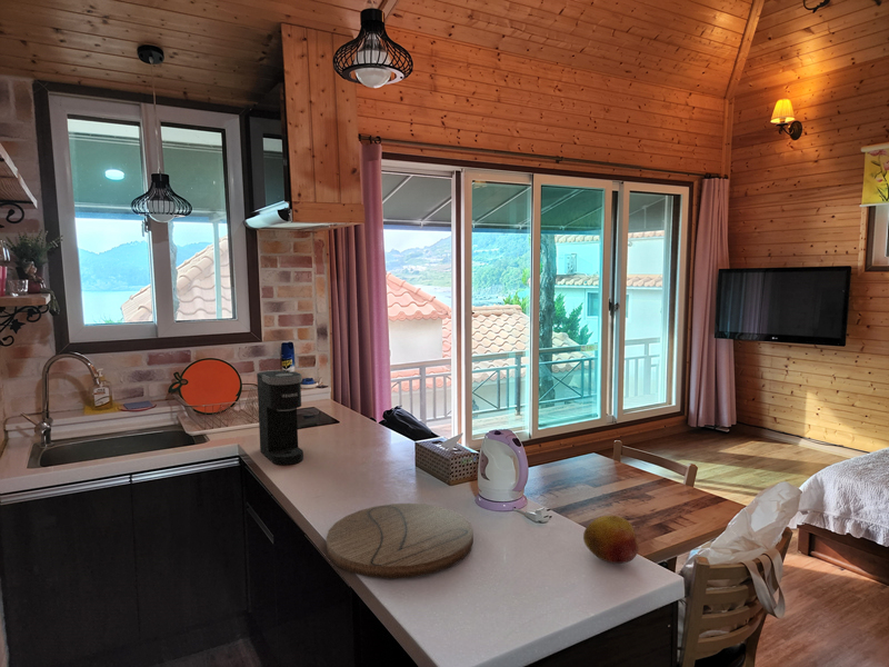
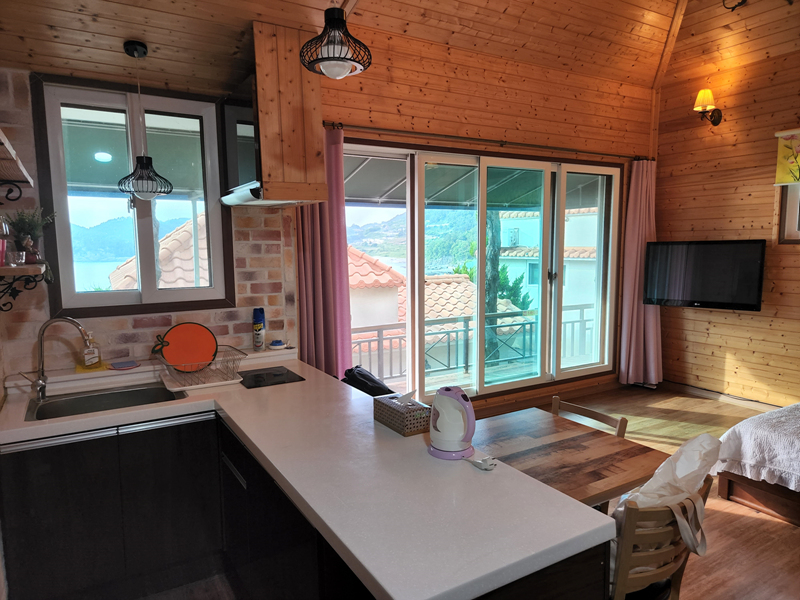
- fruit [582,514,640,565]
- coffee maker [256,370,304,466]
- cutting board [326,502,475,580]
